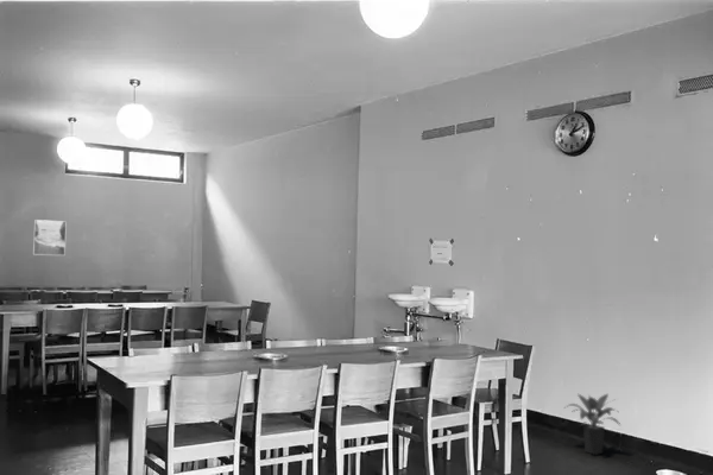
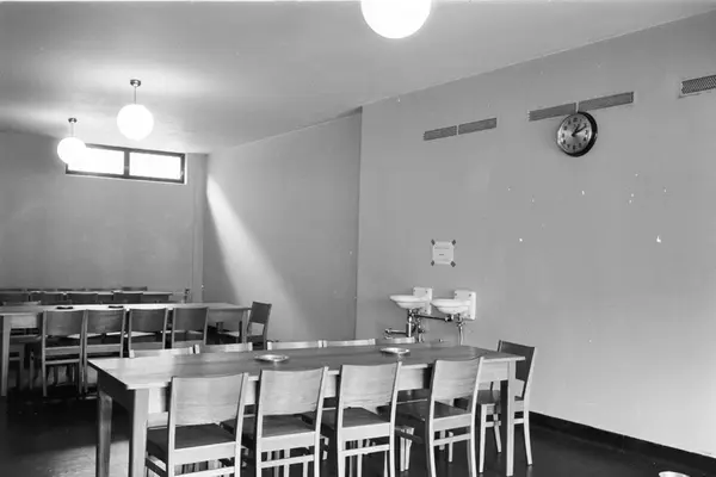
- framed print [32,218,68,256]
- potted plant [564,393,623,456]
